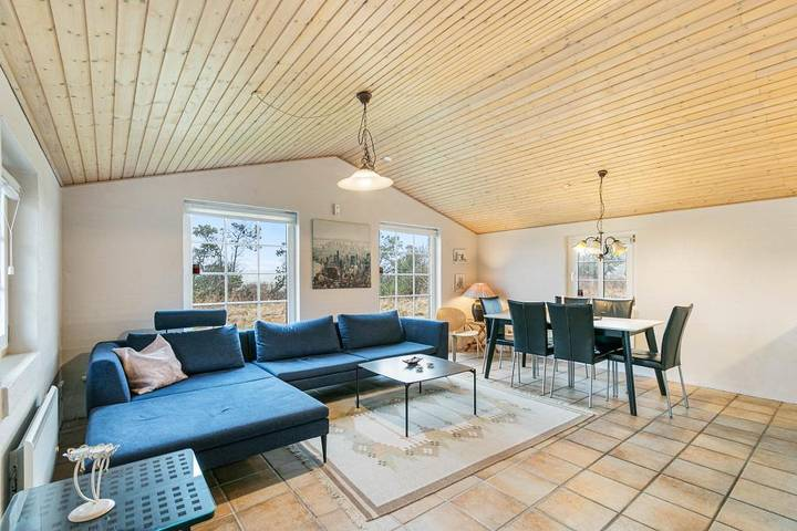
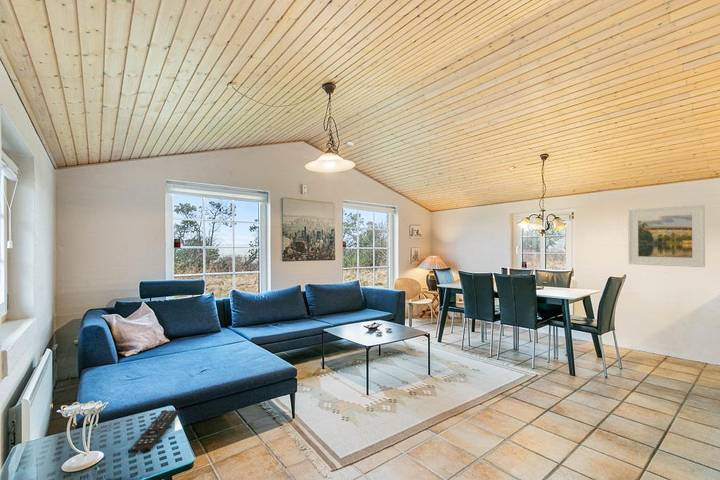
+ remote control [128,409,180,454]
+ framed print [627,204,706,268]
